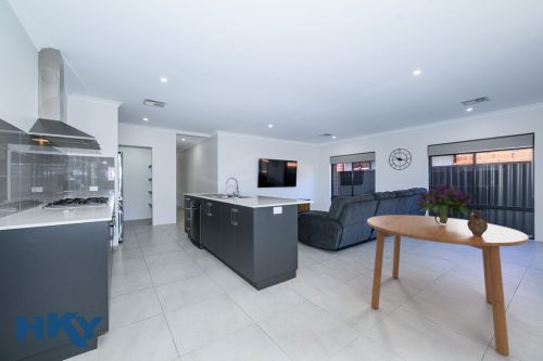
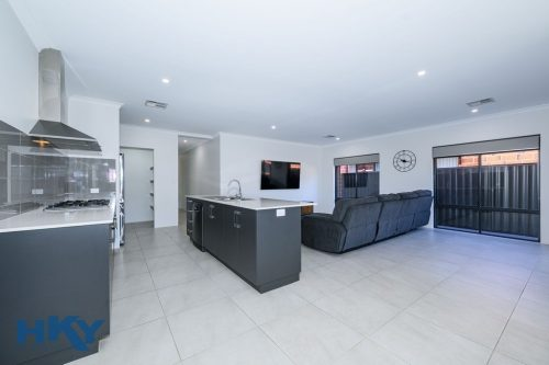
- bouquet [415,183,478,224]
- ceramic jug [467,209,488,236]
- dining table [366,214,530,357]
